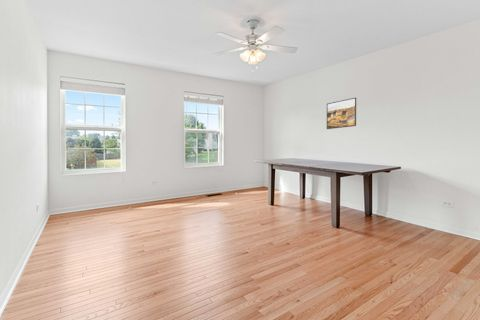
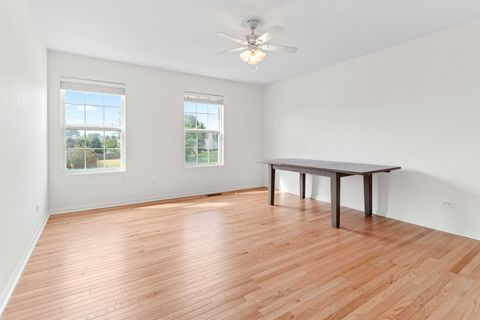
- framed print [326,97,357,130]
